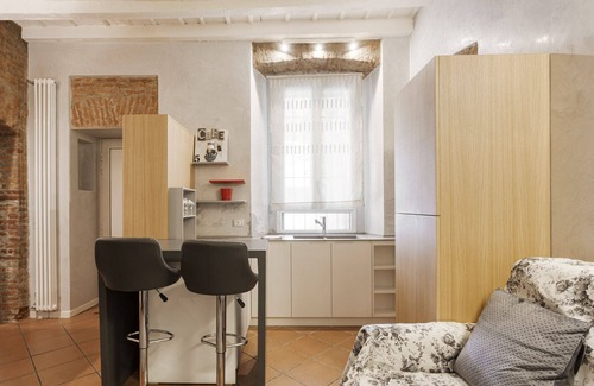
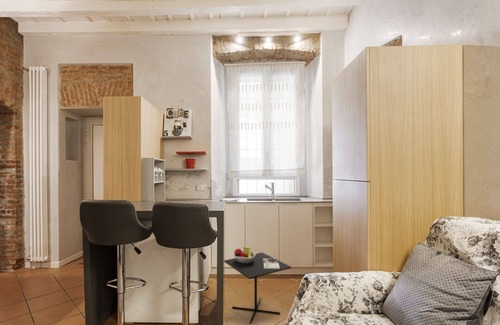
+ kitchen table [223,246,292,325]
